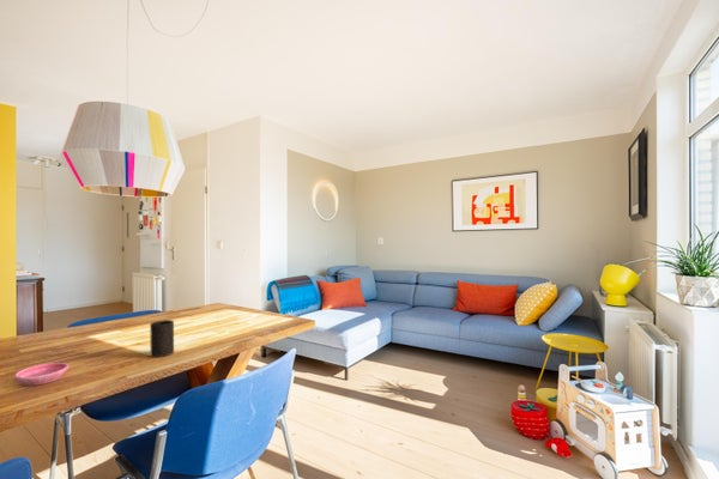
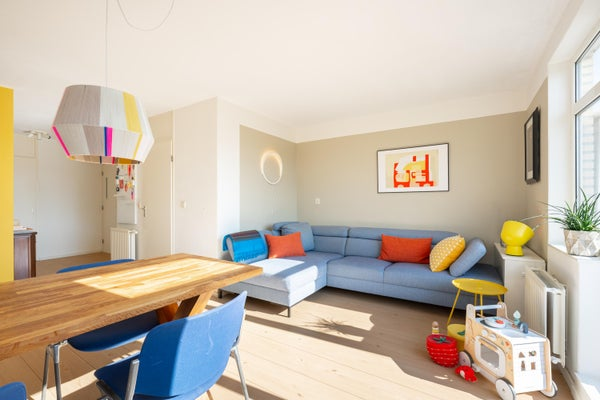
- saucer [13,362,70,387]
- cup [149,319,175,358]
